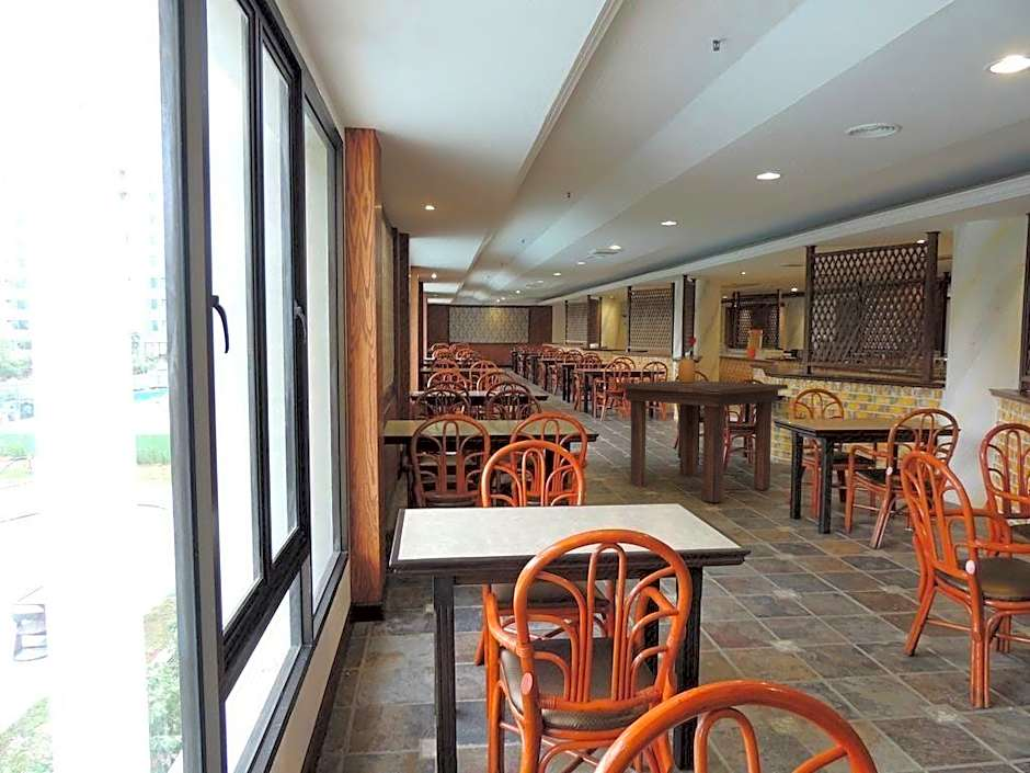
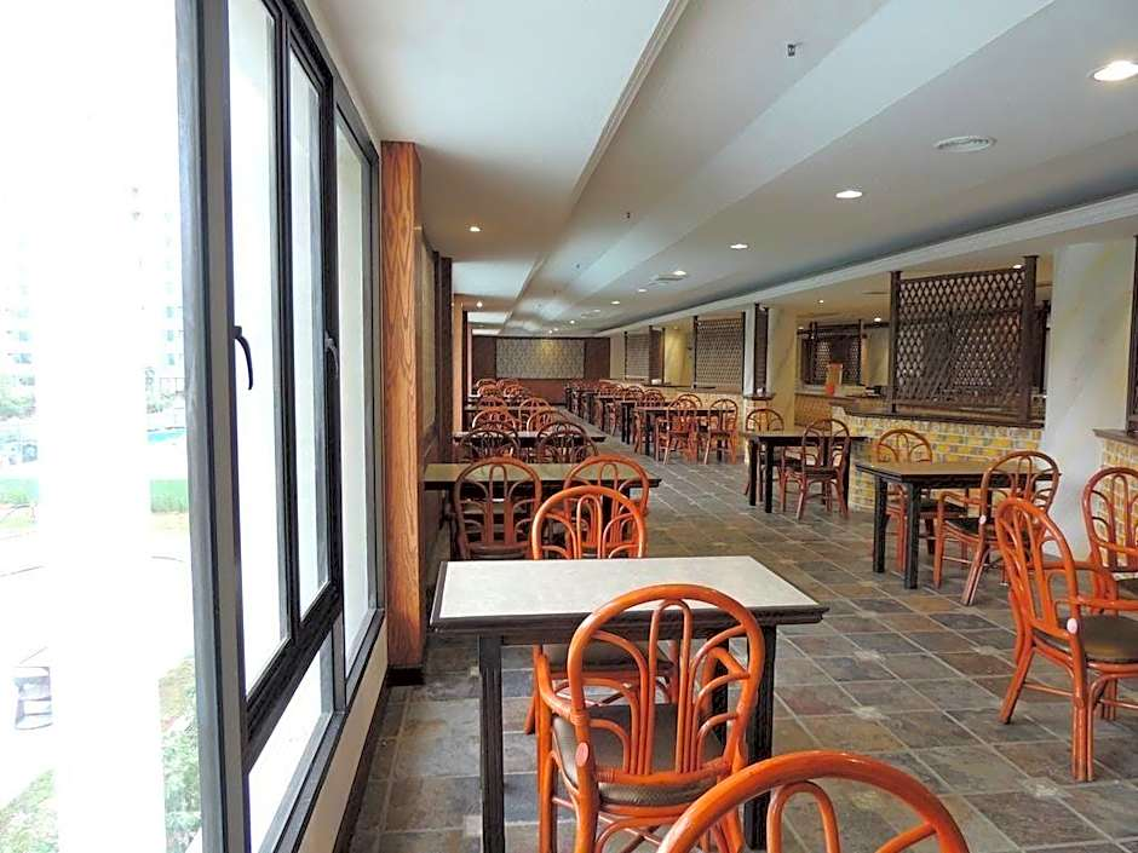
- potted flower [677,337,698,384]
- dining table [615,379,789,503]
